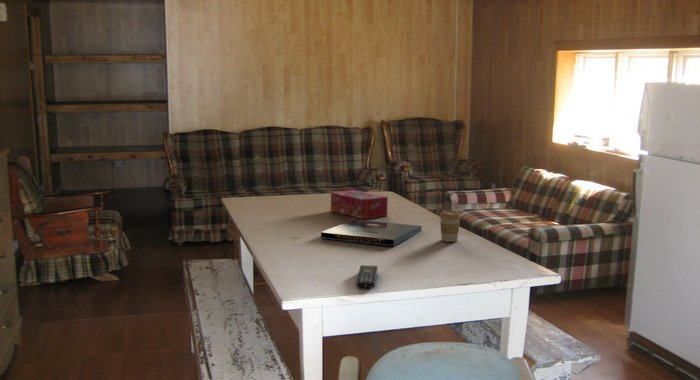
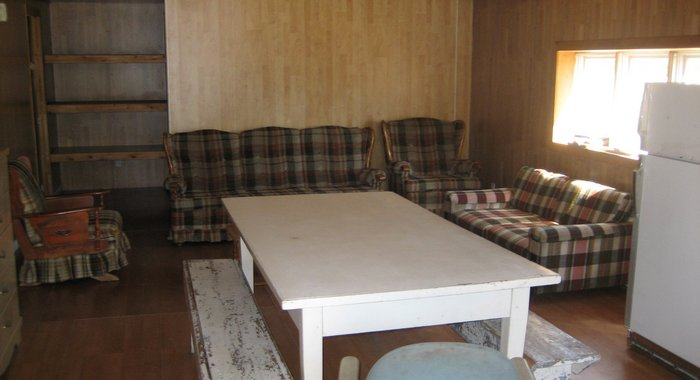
- remote control [356,264,379,289]
- coffee cup [439,209,462,243]
- board game [320,218,422,247]
- tissue box [330,189,389,220]
